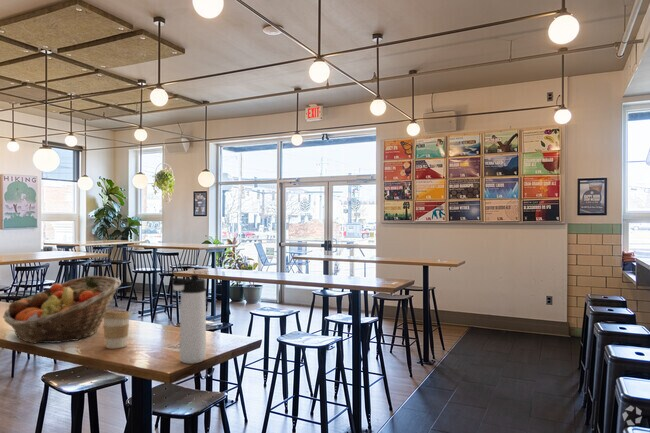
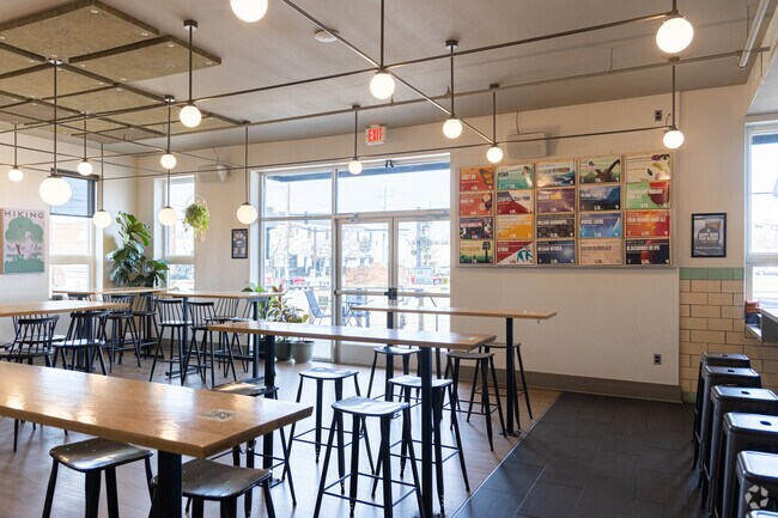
- fruit basket [2,275,122,344]
- thermos bottle [169,274,207,365]
- coffee cup [103,310,132,350]
